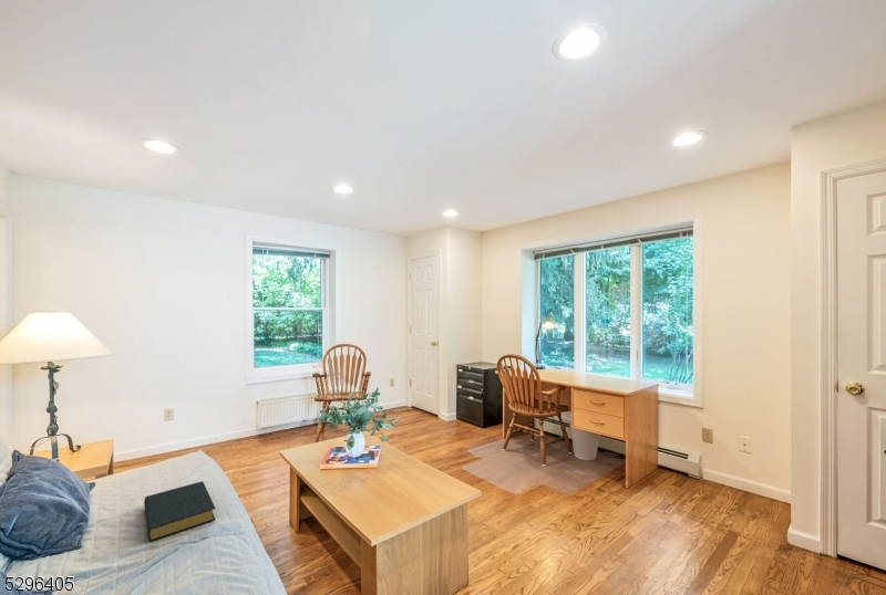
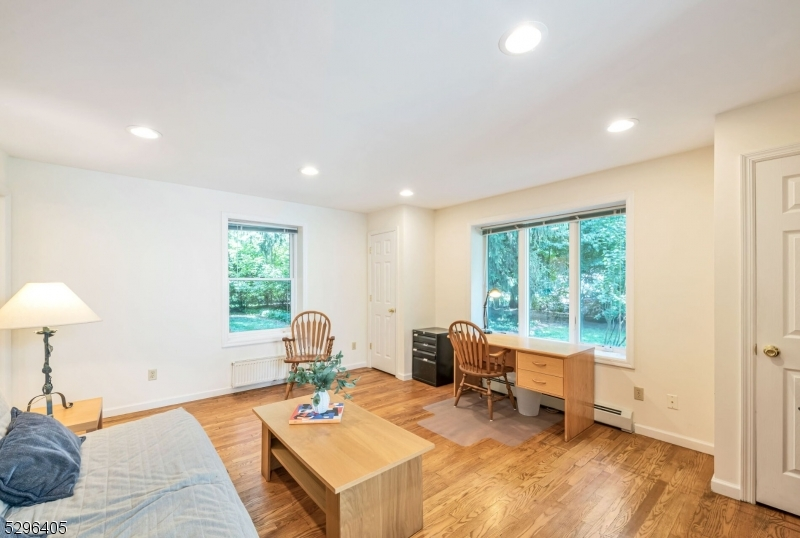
- hardback book [143,480,216,542]
